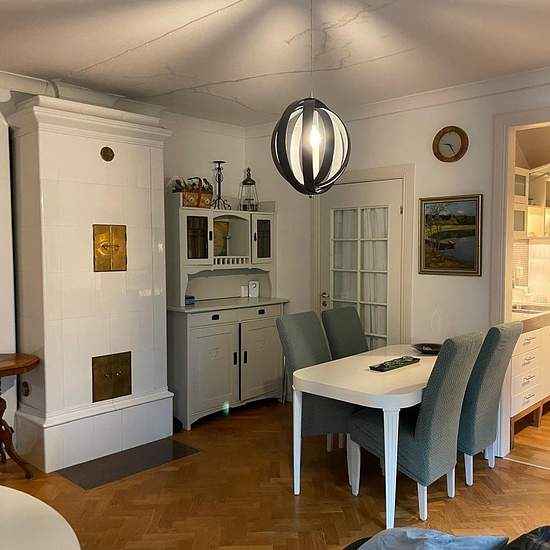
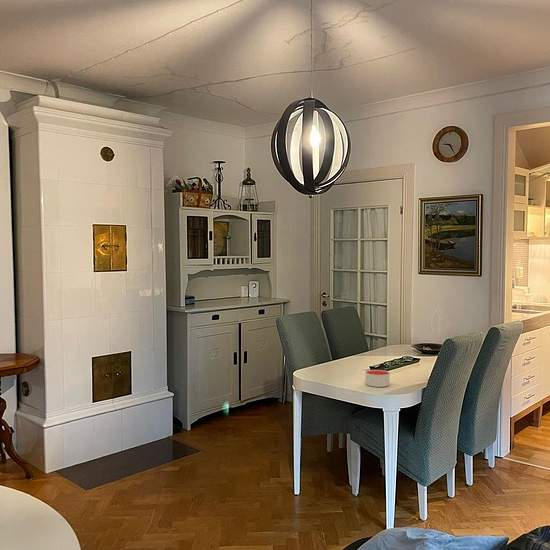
+ candle [365,369,391,388]
